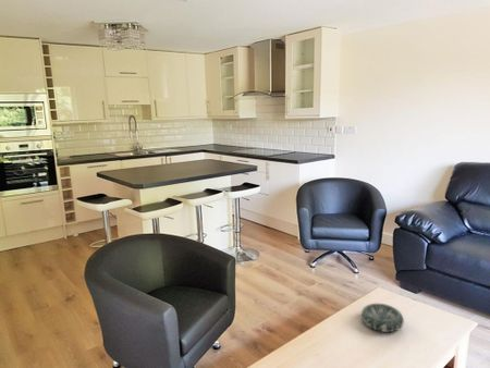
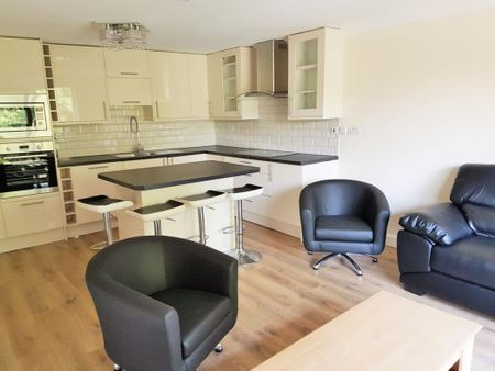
- decorative bowl [360,303,405,333]
